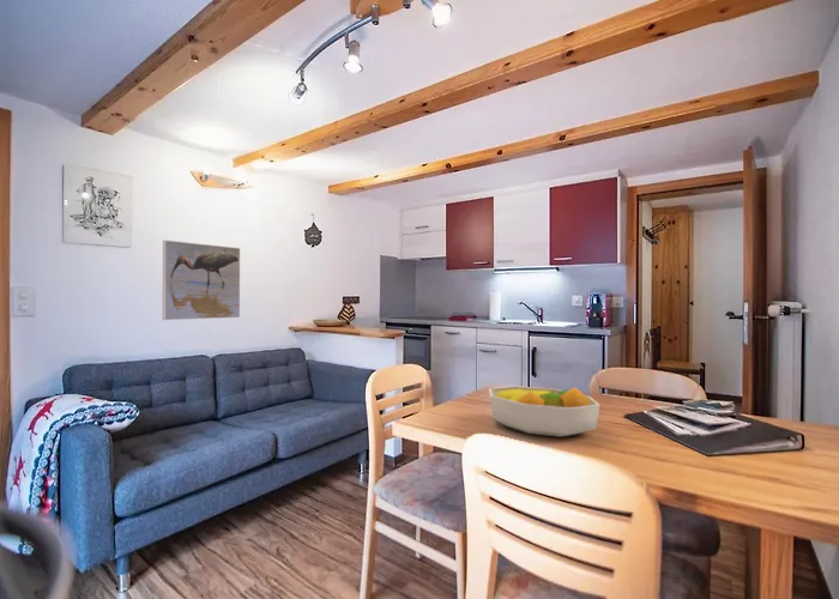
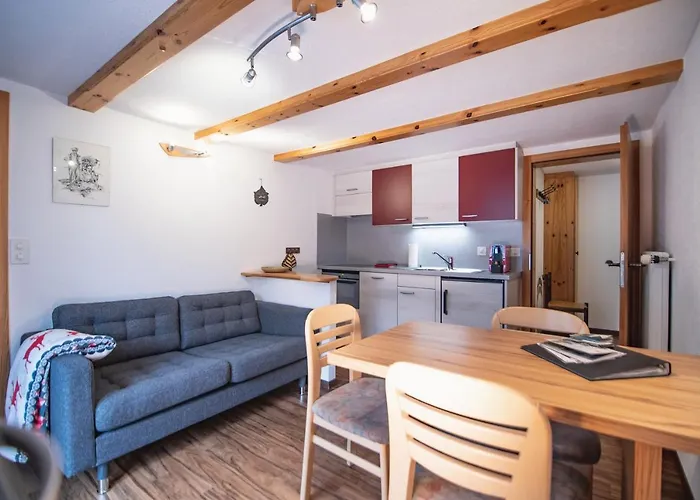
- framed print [162,238,241,321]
- fruit bowl [488,385,602,438]
